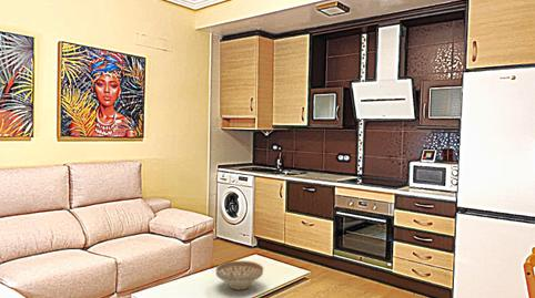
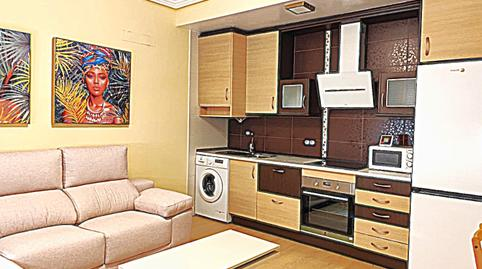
- decorative bowl [215,260,264,291]
